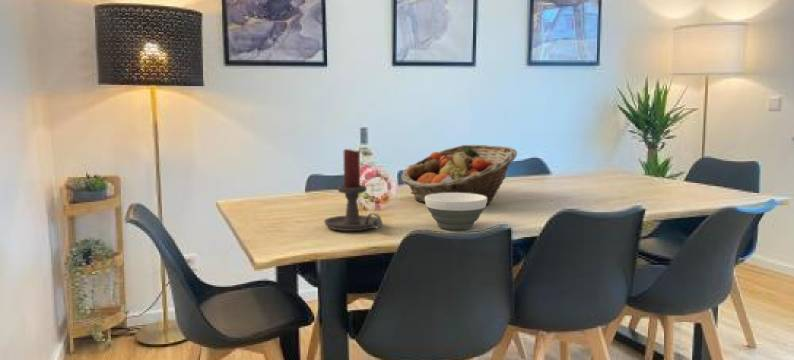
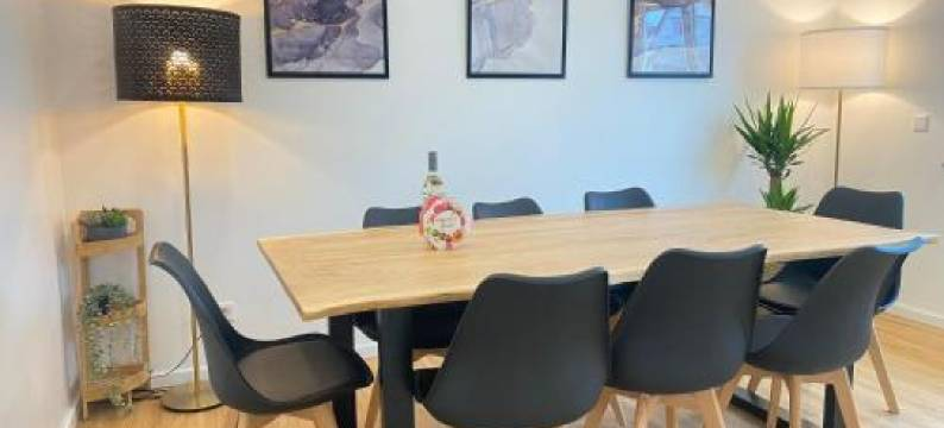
- bowl [424,193,487,231]
- candle holder [323,148,383,232]
- fruit basket [400,144,518,206]
